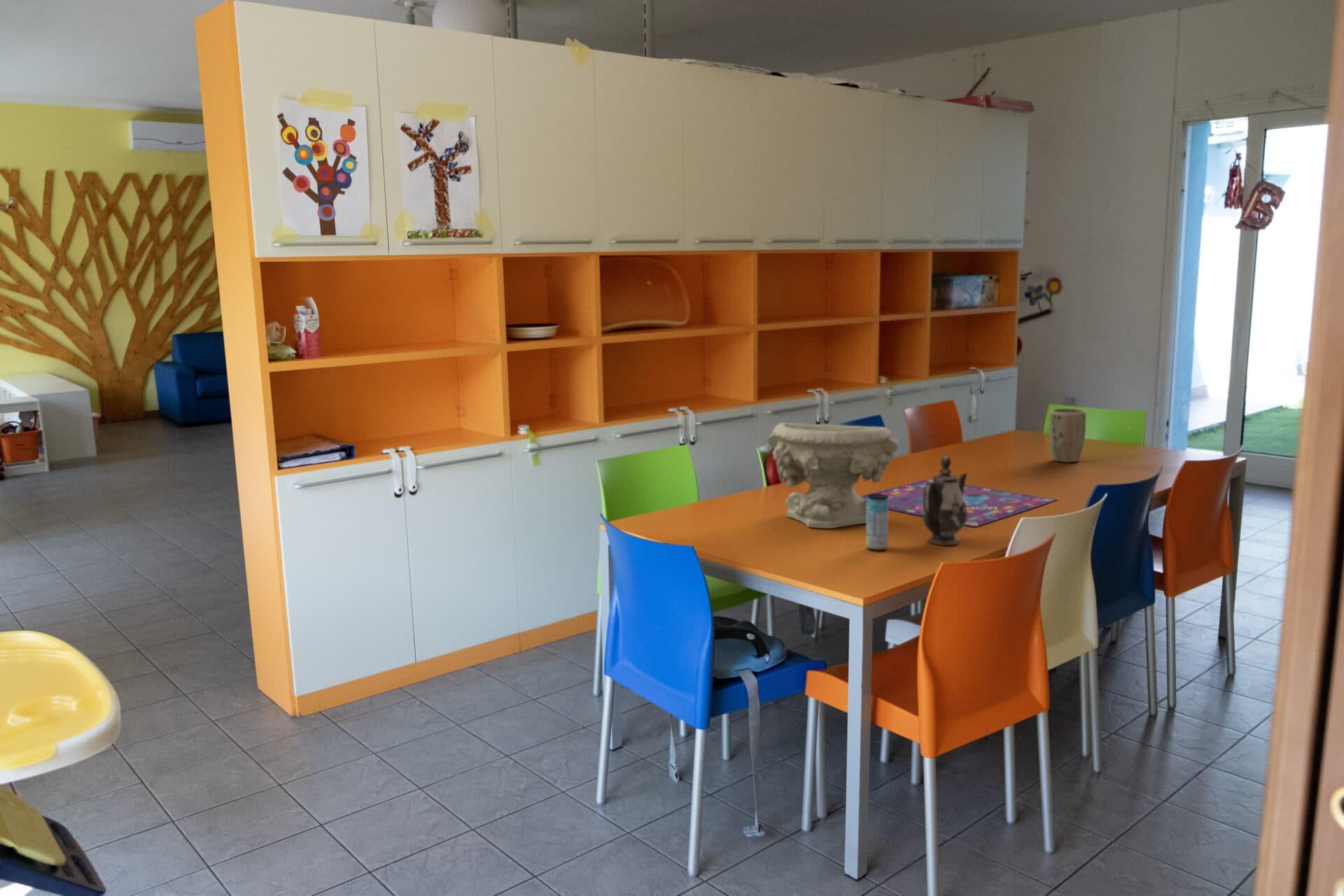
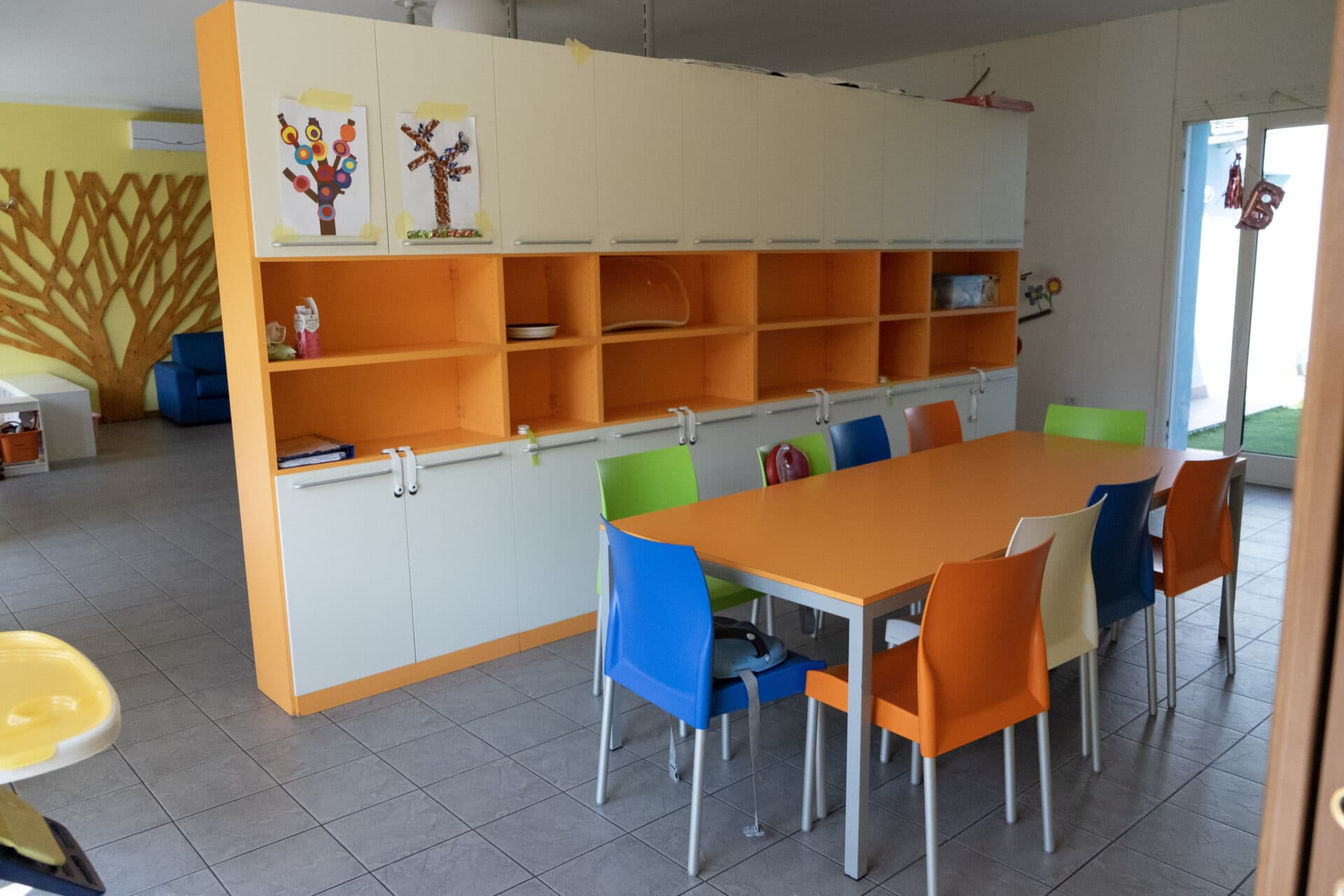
- gameboard [860,477,1058,528]
- plant pot [1049,407,1087,463]
- decorative bowl [766,422,900,529]
- teapot [922,455,968,546]
- beverage can [865,494,889,552]
